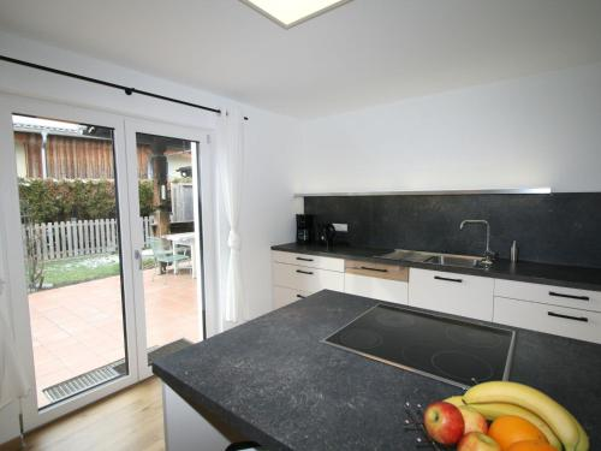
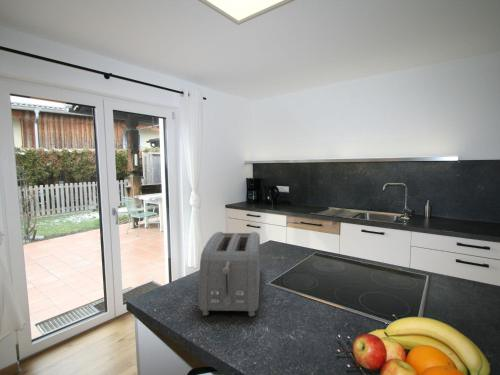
+ toaster [198,231,261,317]
